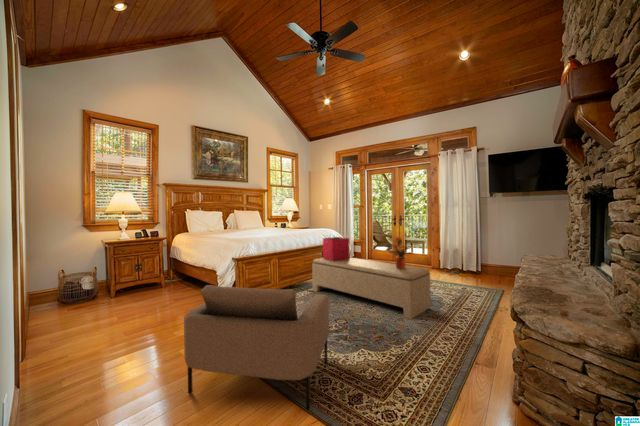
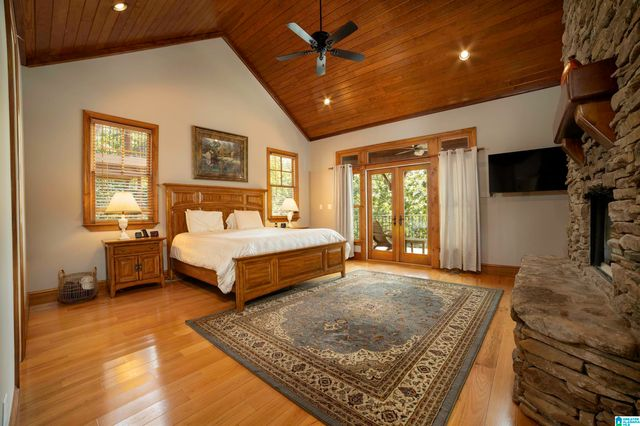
- potted plant [387,236,415,269]
- storage bin [322,236,351,261]
- armchair [183,284,330,411]
- bench [311,257,431,320]
